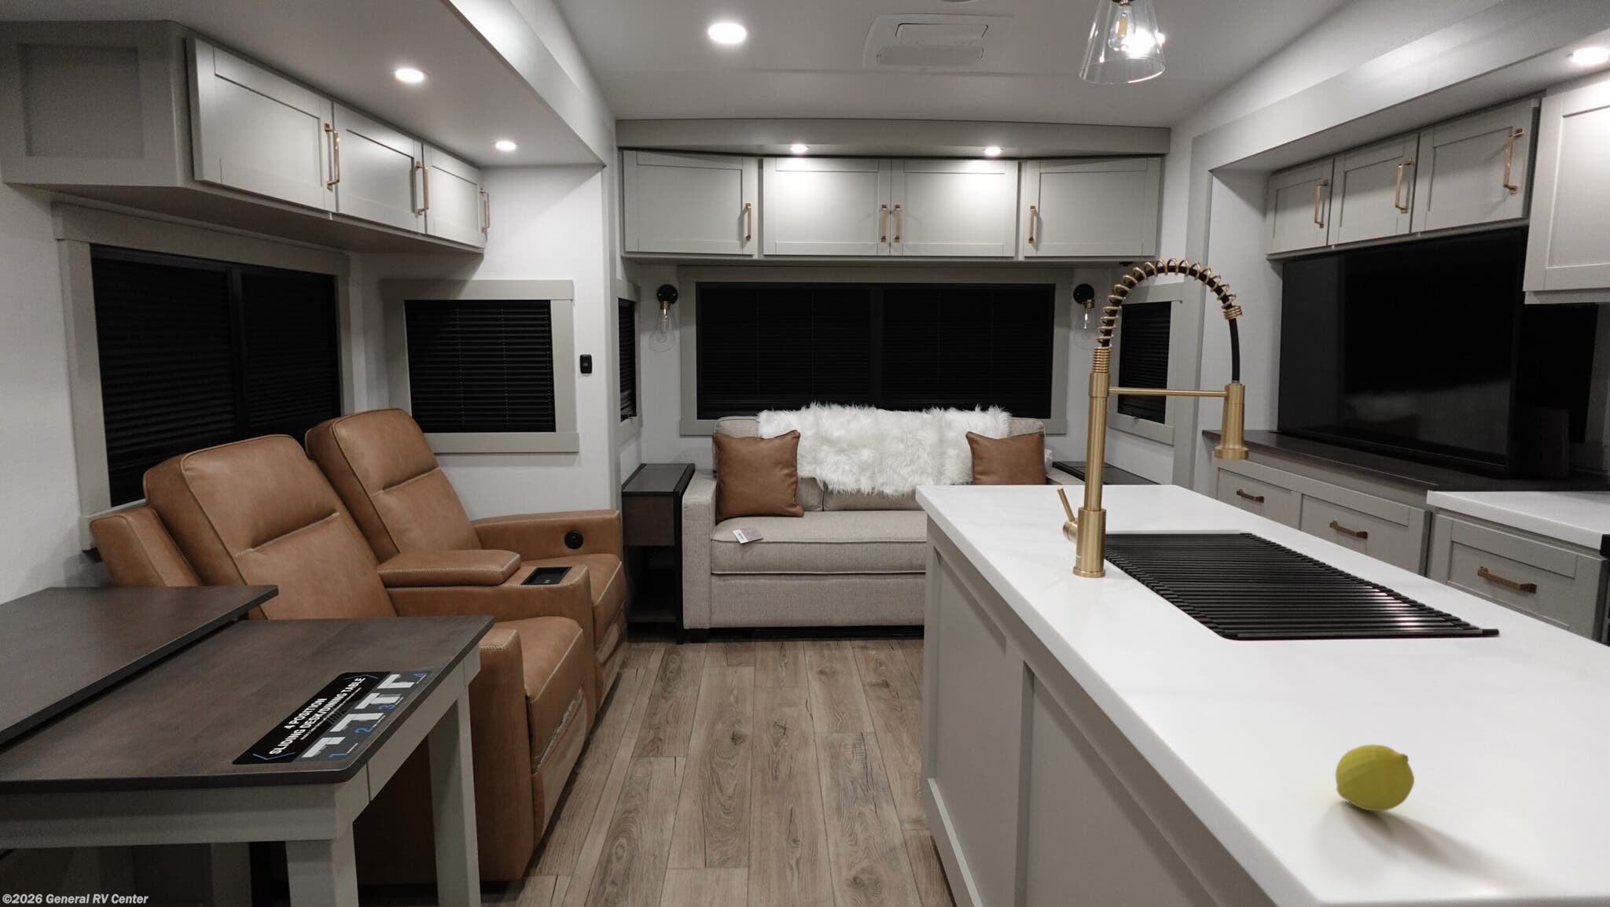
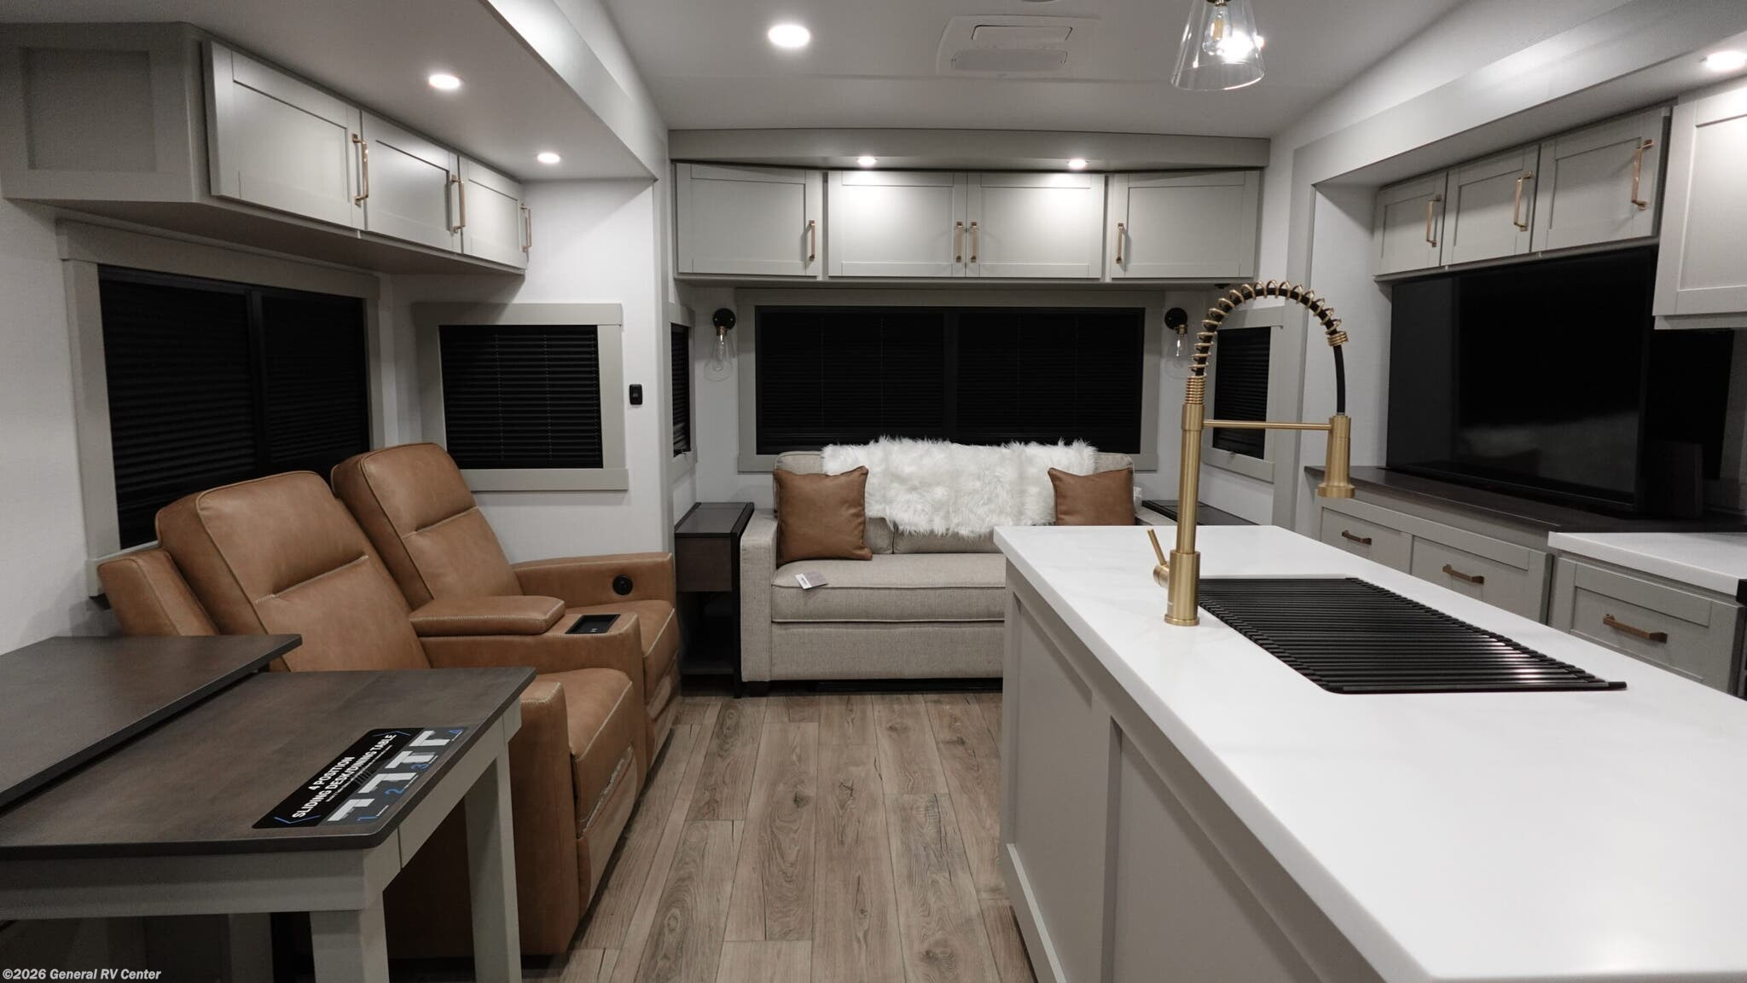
- fruit [1334,743,1415,812]
